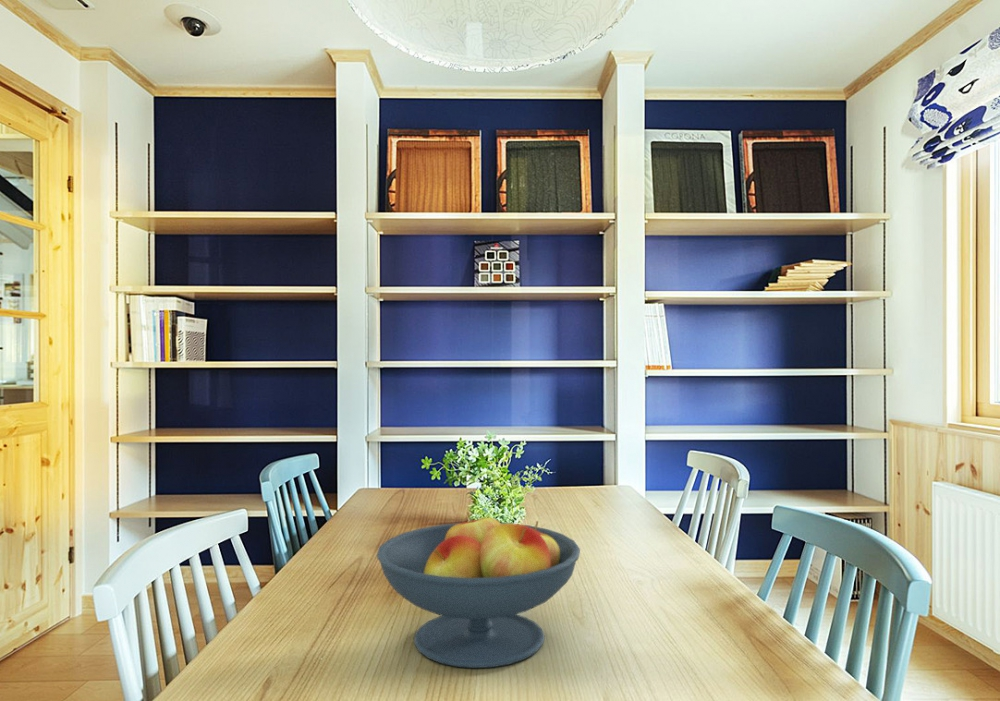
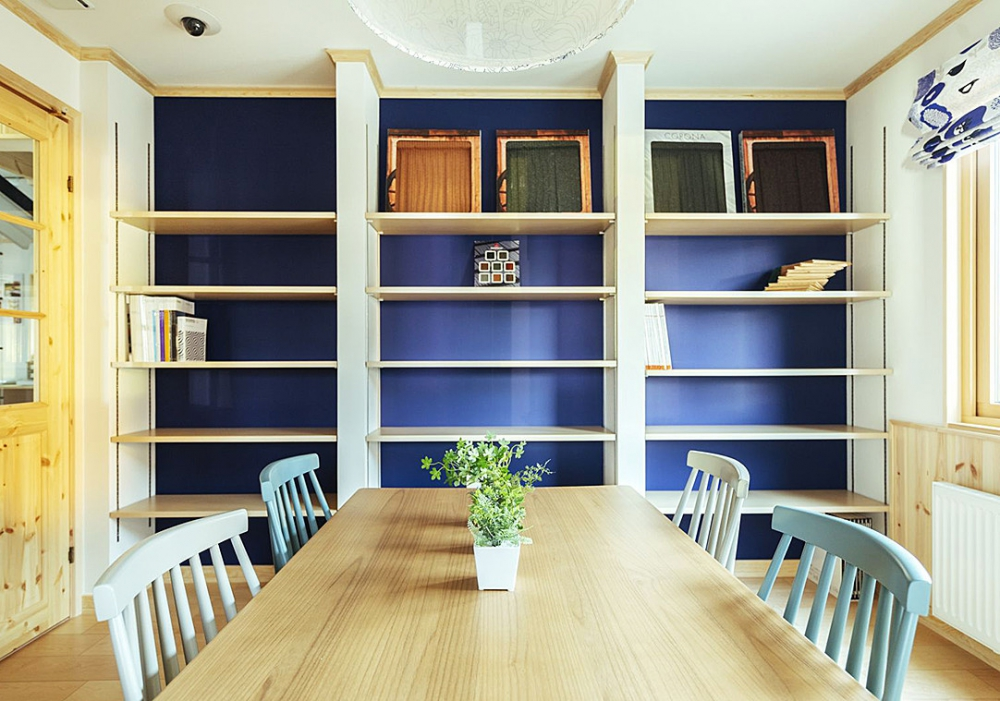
- fruit bowl [376,511,581,669]
